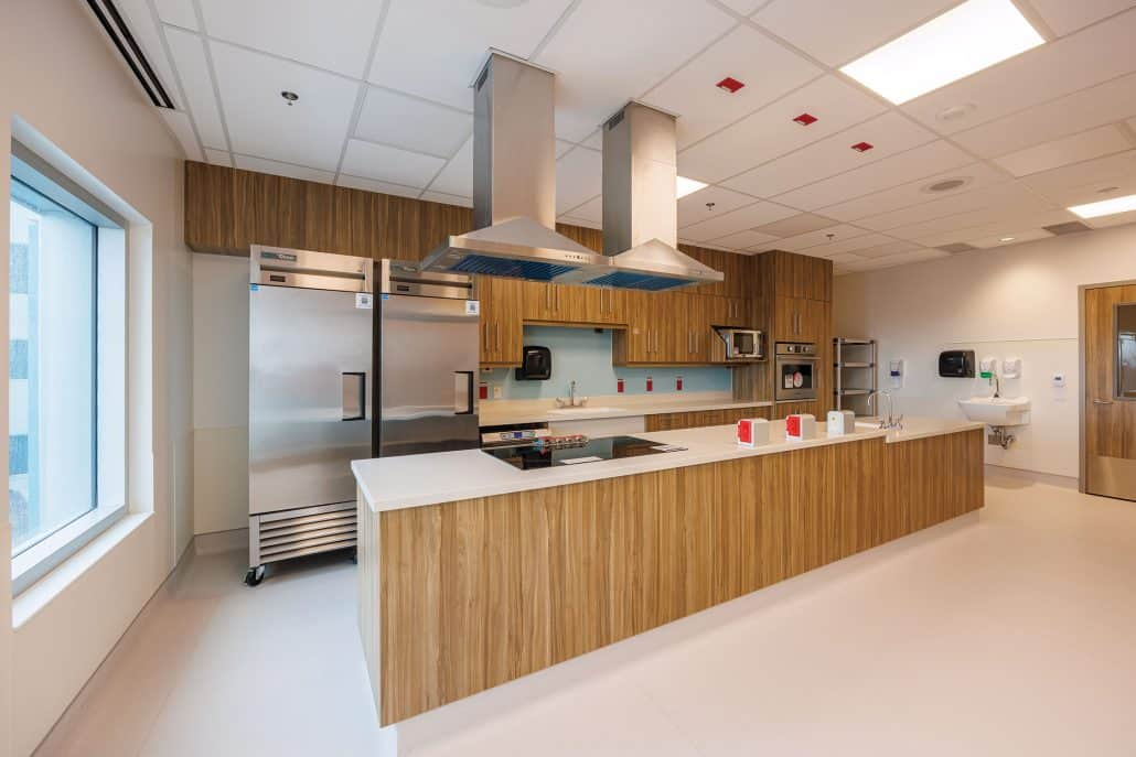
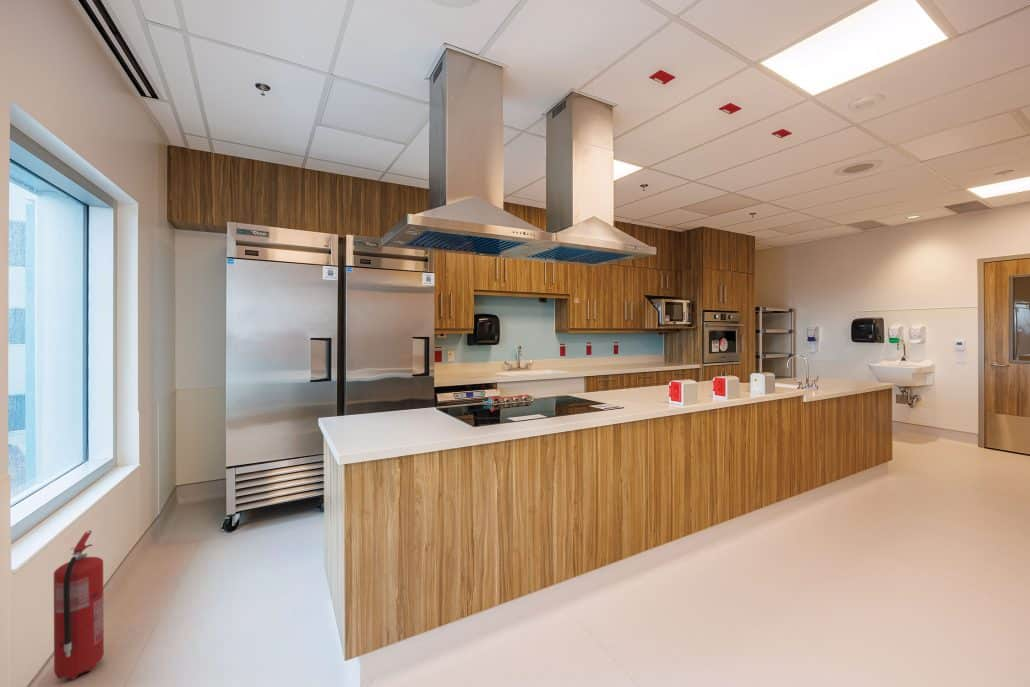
+ fire extinguisher [53,530,105,680]
